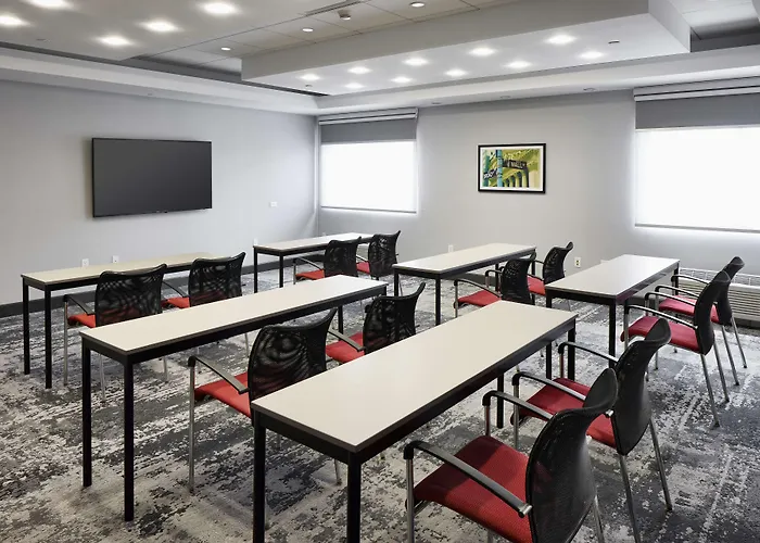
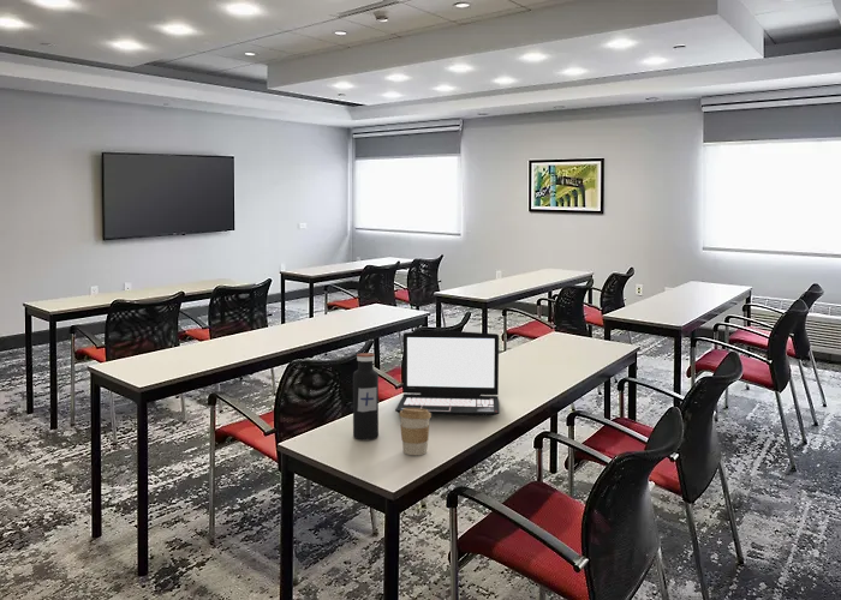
+ water bottle [352,352,380,442]
+ laptop [394,330,501,418]
+ coffee cup [398,408,433,456]
